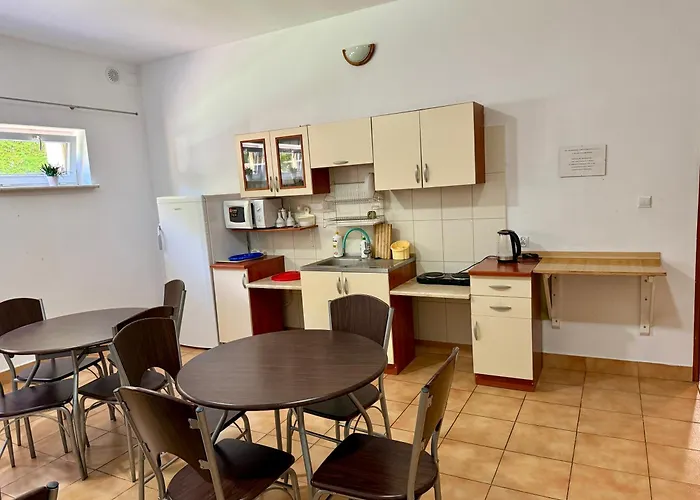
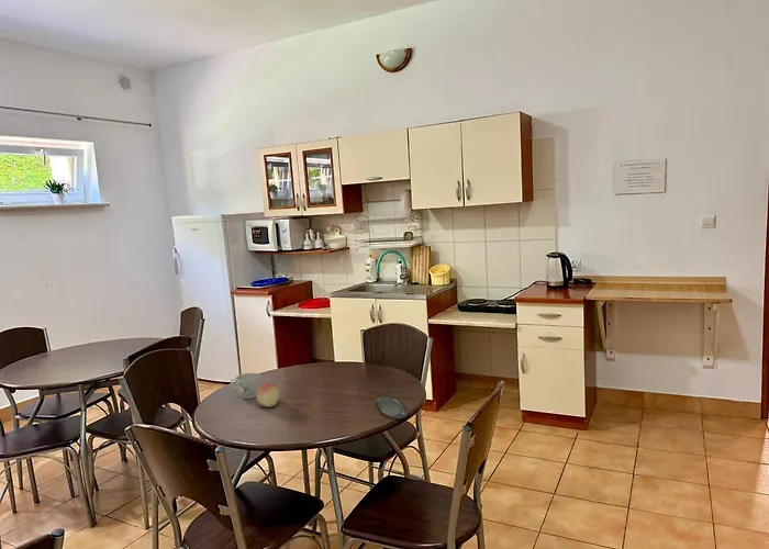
+ oval tray [376,396,409,419]
+ mug [230,372,261,400]
+ fruit [255,382,280,408]
